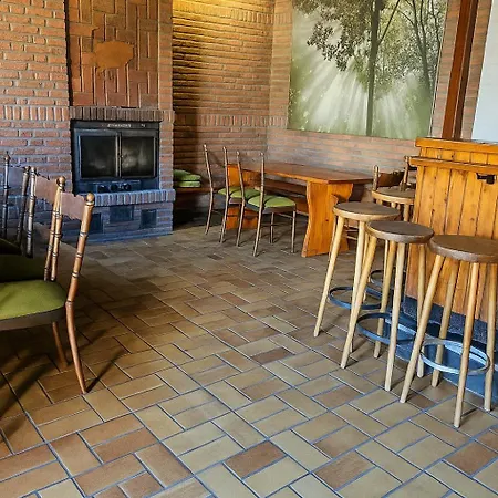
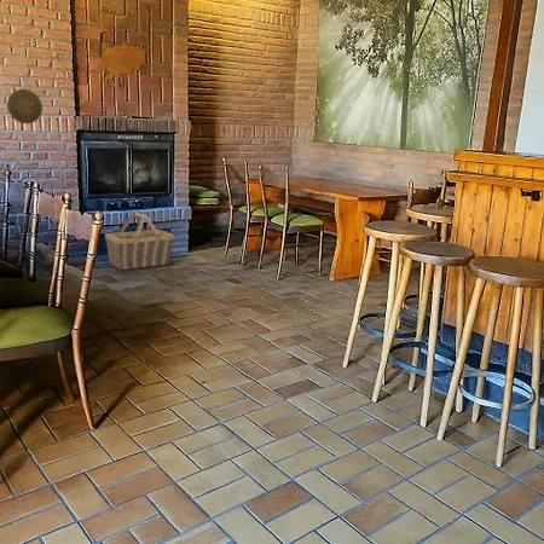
+ decorative plate [6,88,44,125]
+ basket [104,212,175,273]
